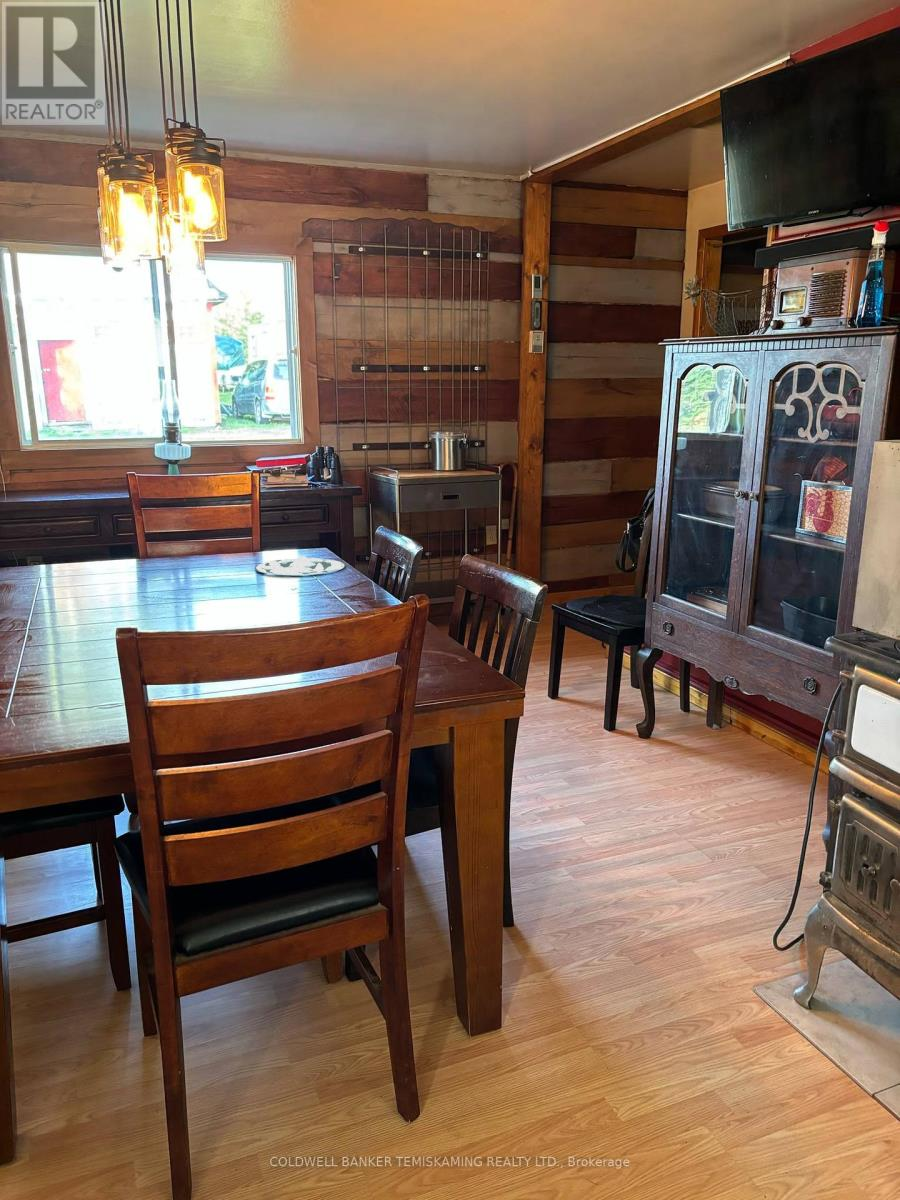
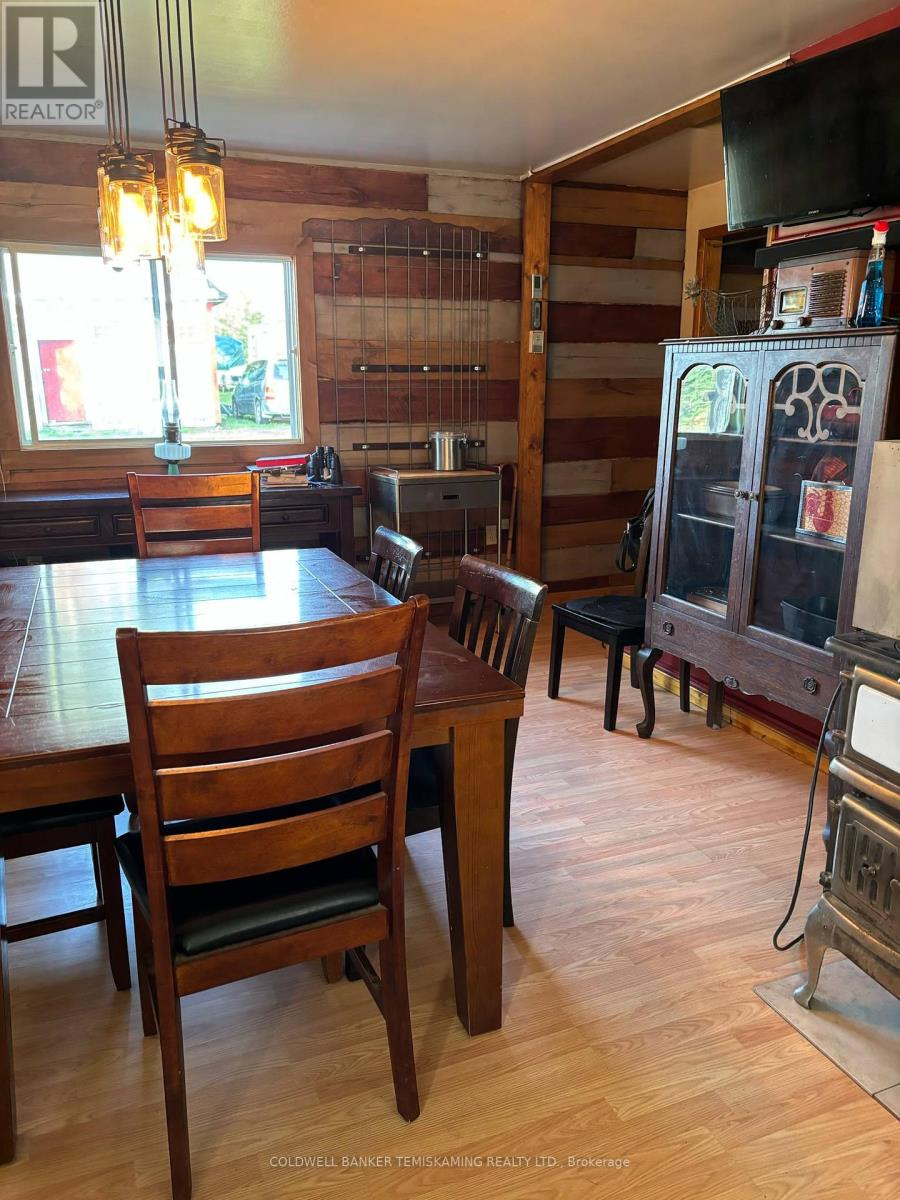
- plate [254,555,346,576]
